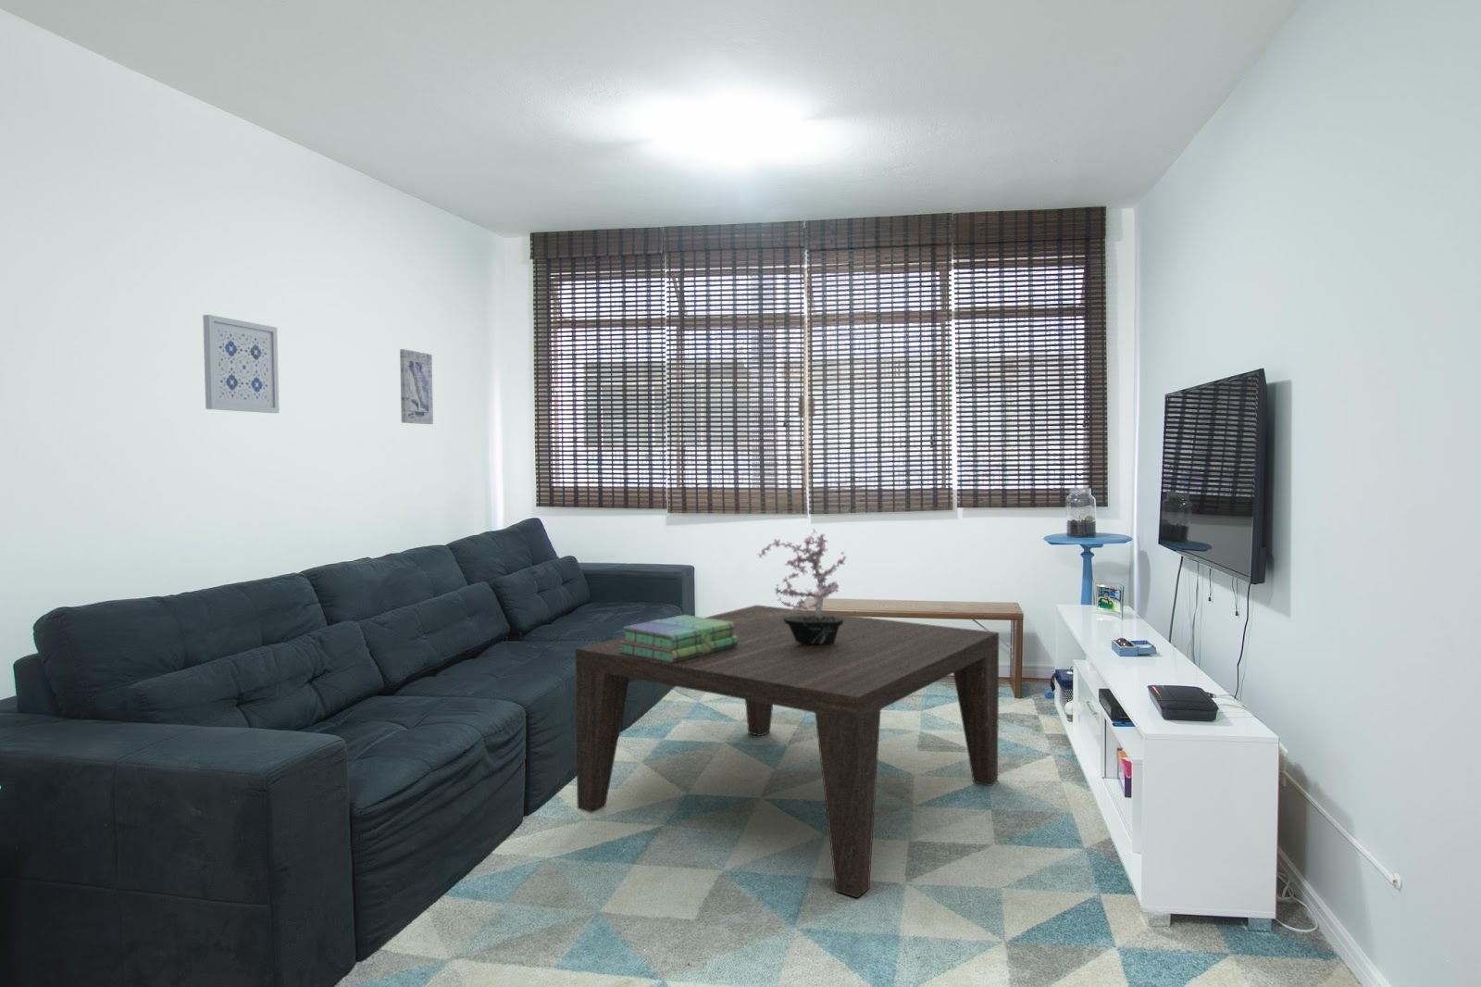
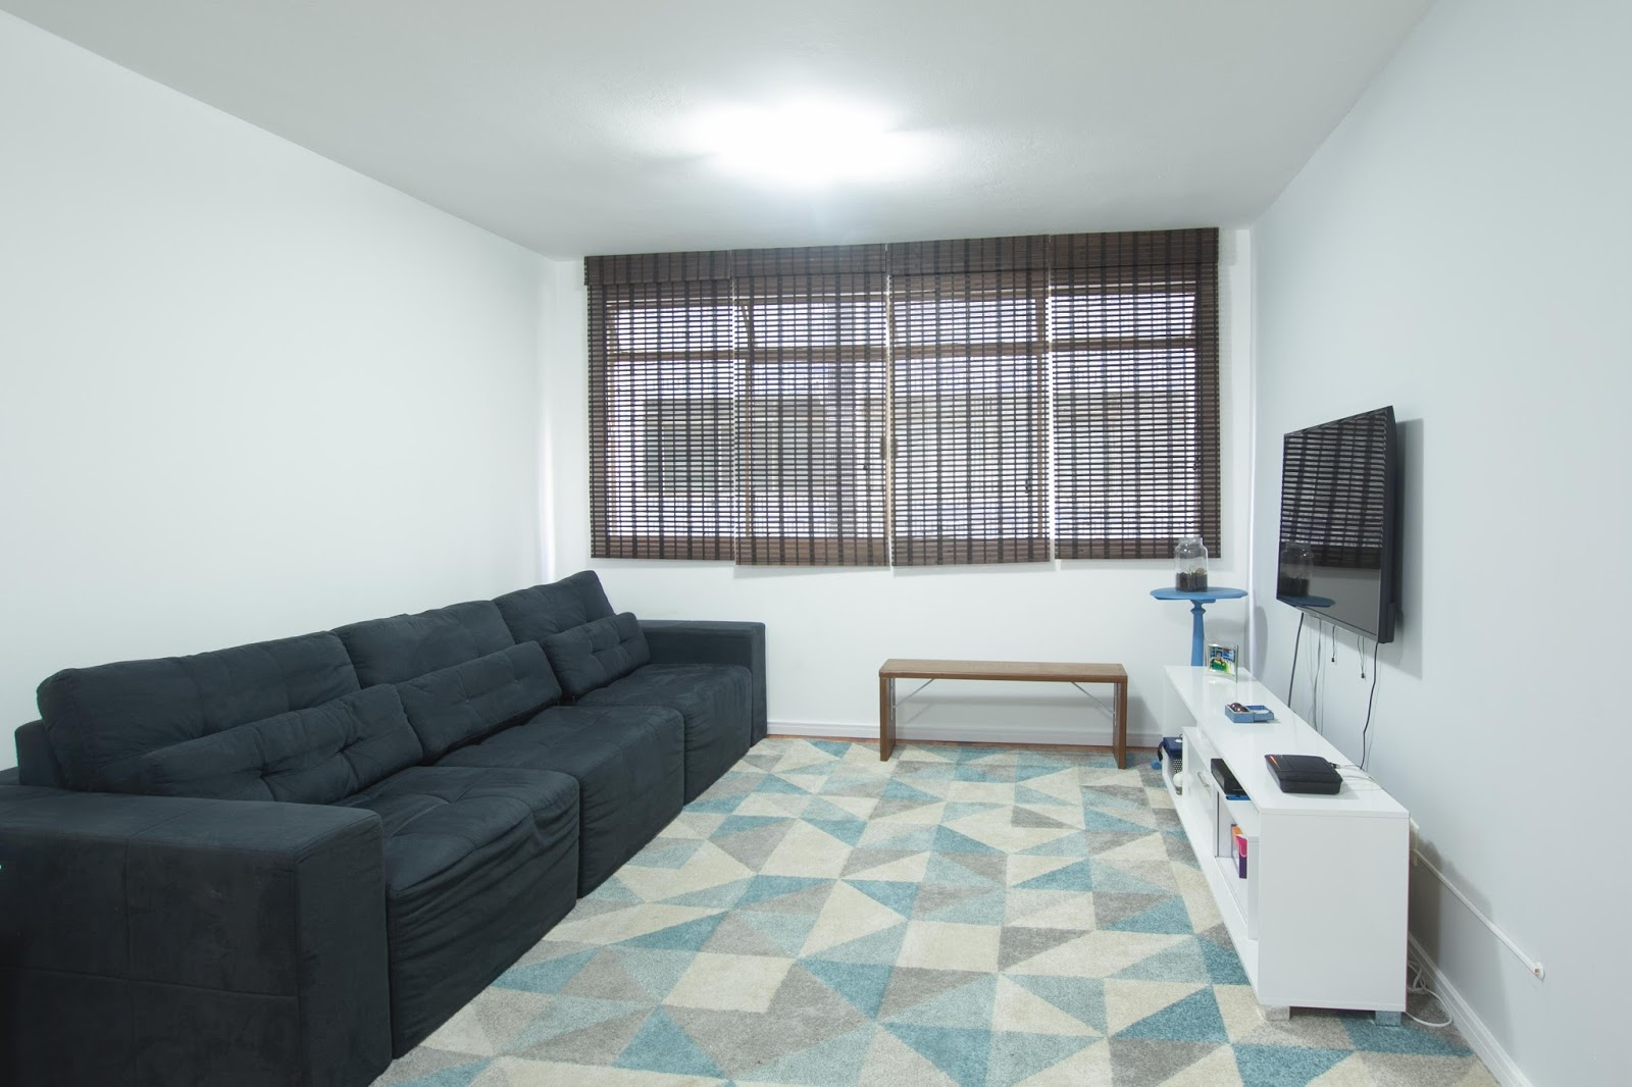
- stack of books [619,614,738,663]
- potted plant [755,527,848,644]
- wall art [399,348,434,425]
- wall art [202,314,281,414]
- coffee table [575,604,1000,899]
